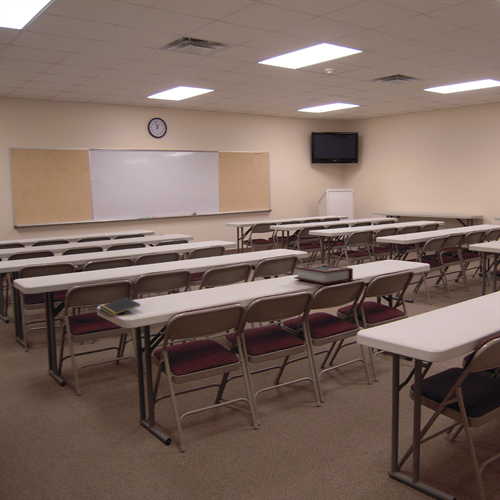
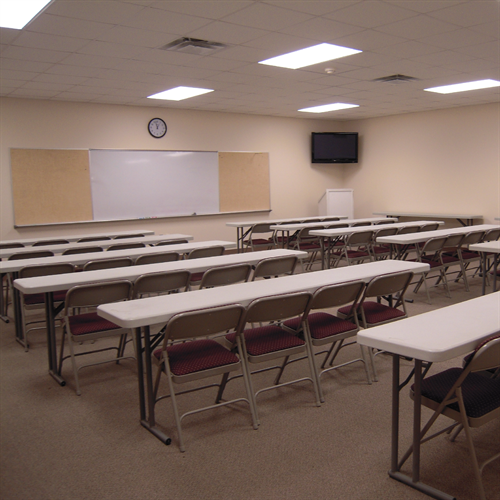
- notepad [98,296,141,317]
- book [293,263,354,286]
